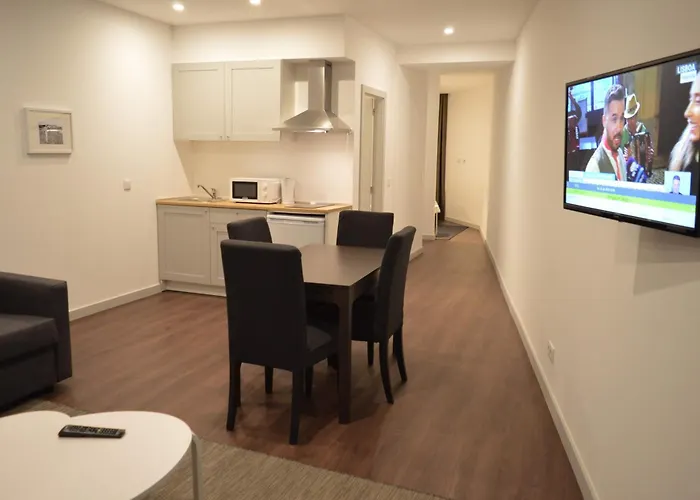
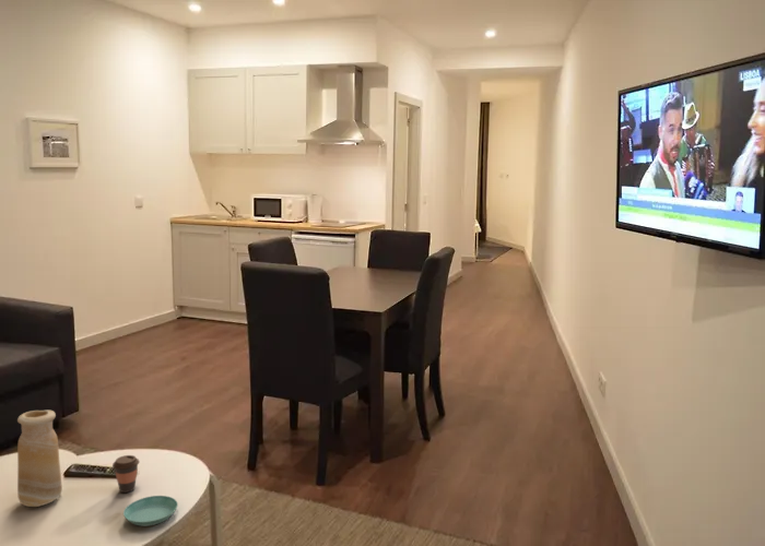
+ saucer [122,495,179,527]
+ coffee cup [111,454,140,494]
+ vase [16,410,63,508]
